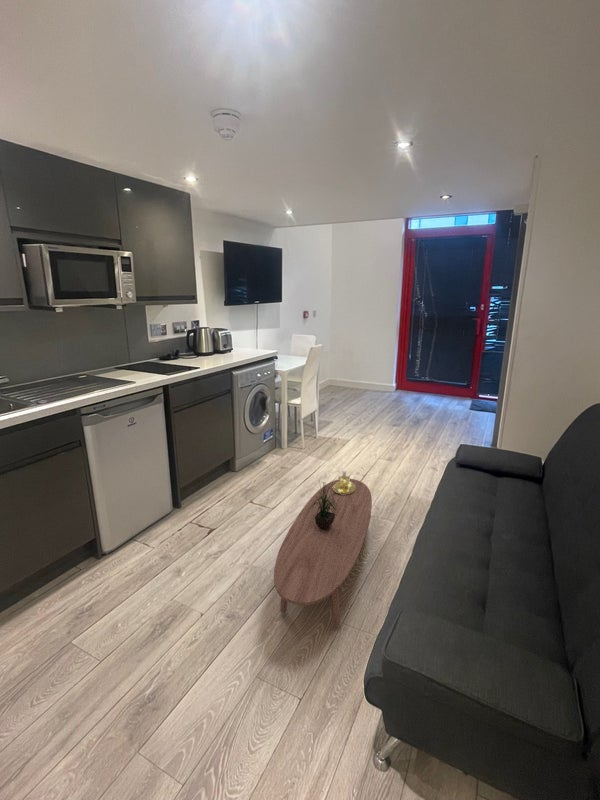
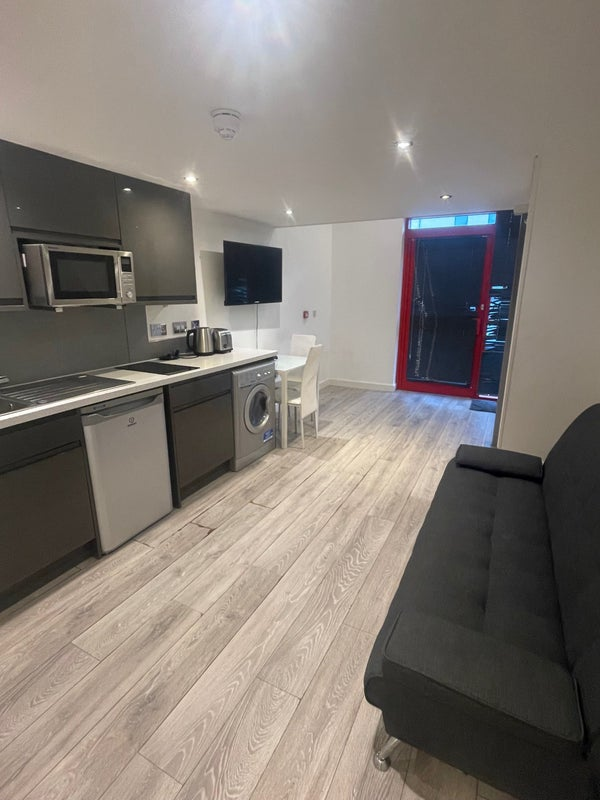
- candle holder [332,464,355,495]
- coffee table [273,478,373,628]
- potted plant [308,473,340,531]
